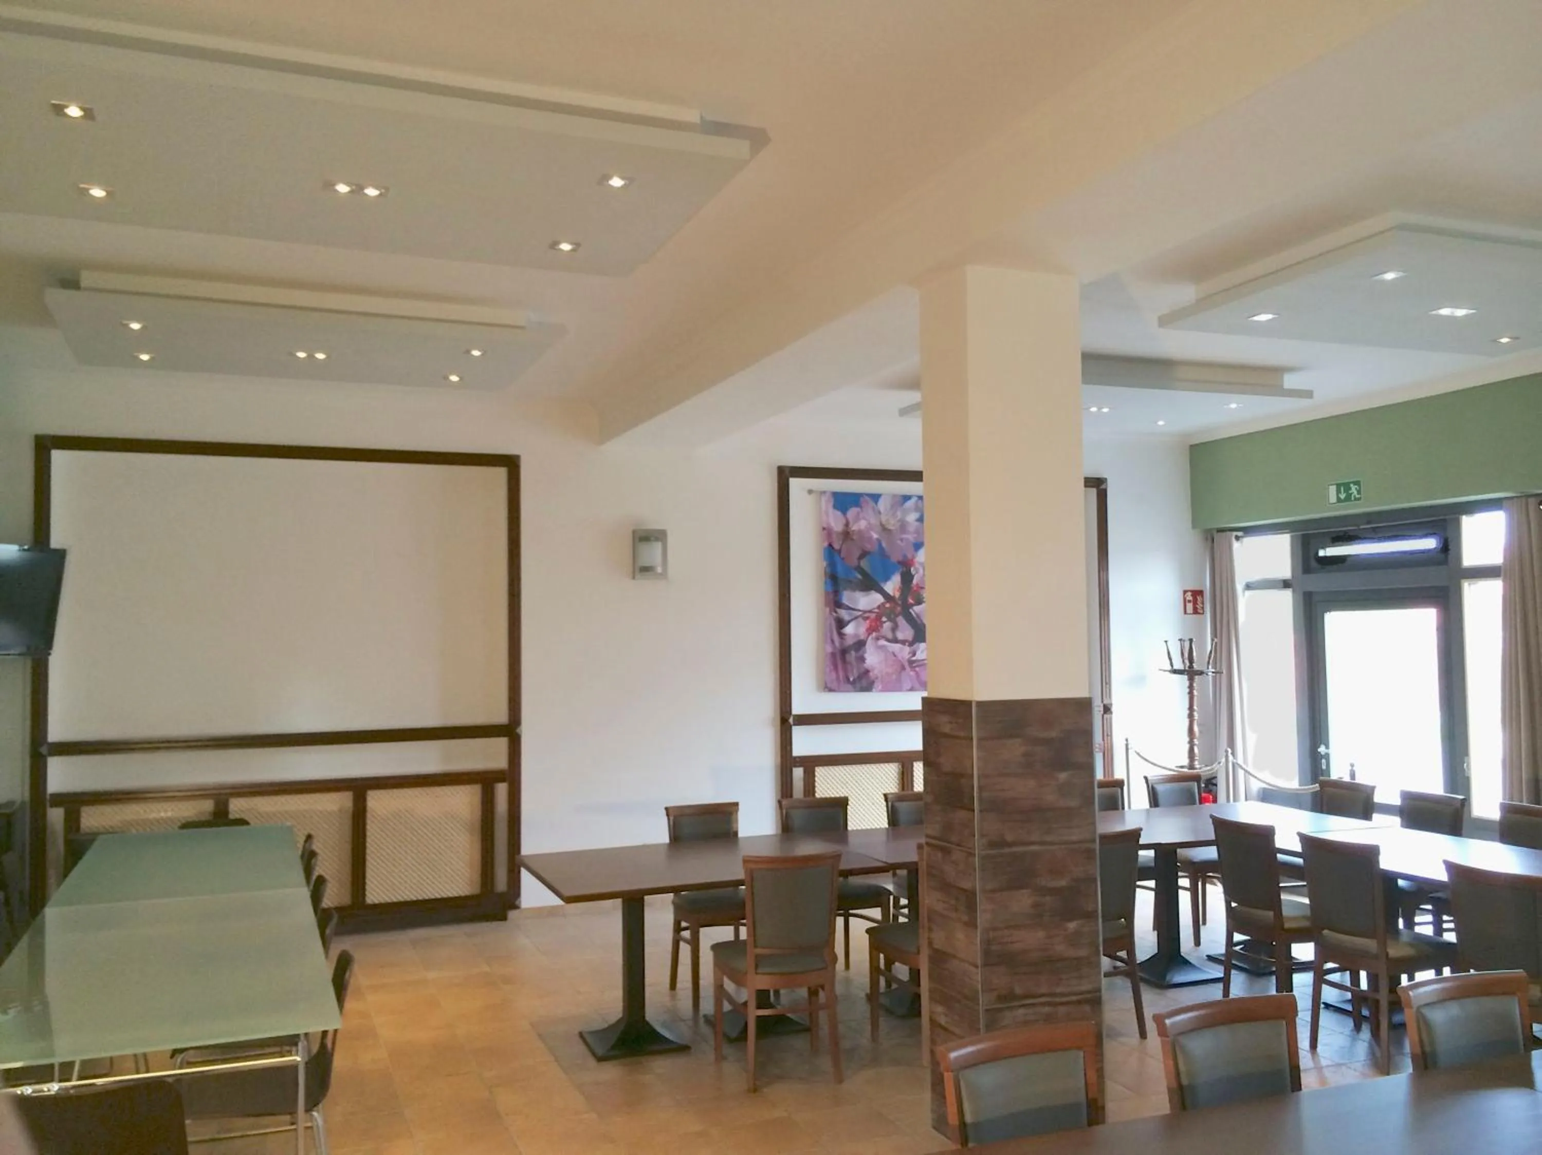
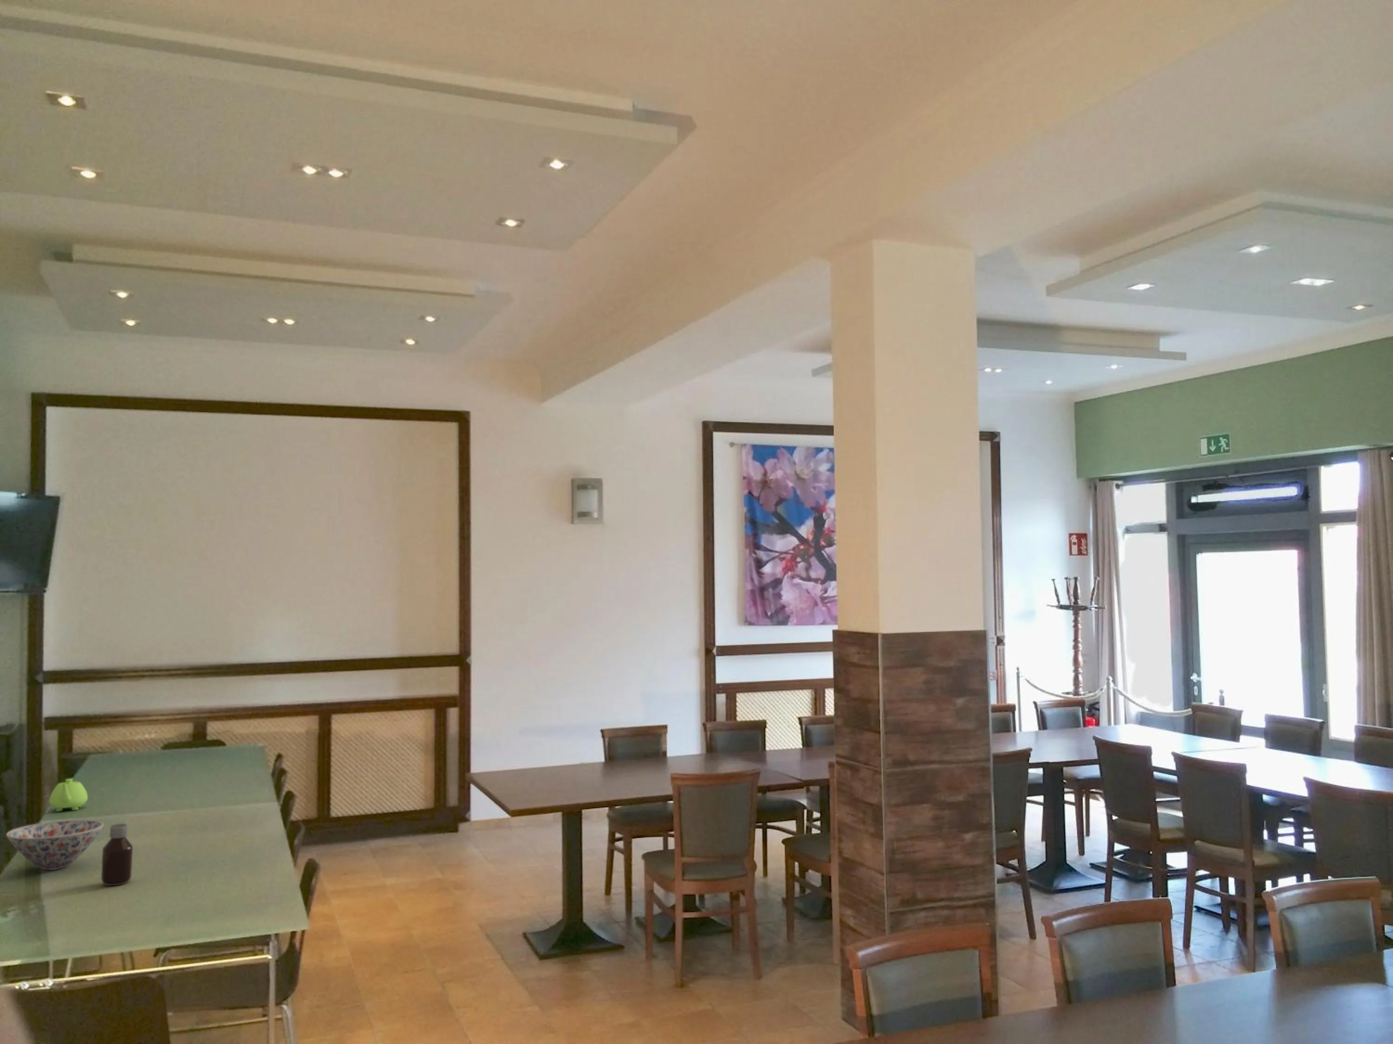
+ teakettle [48,779,88,812]
+ bowl [7,819,104,870]
+ bottle [101,824,133,886]
